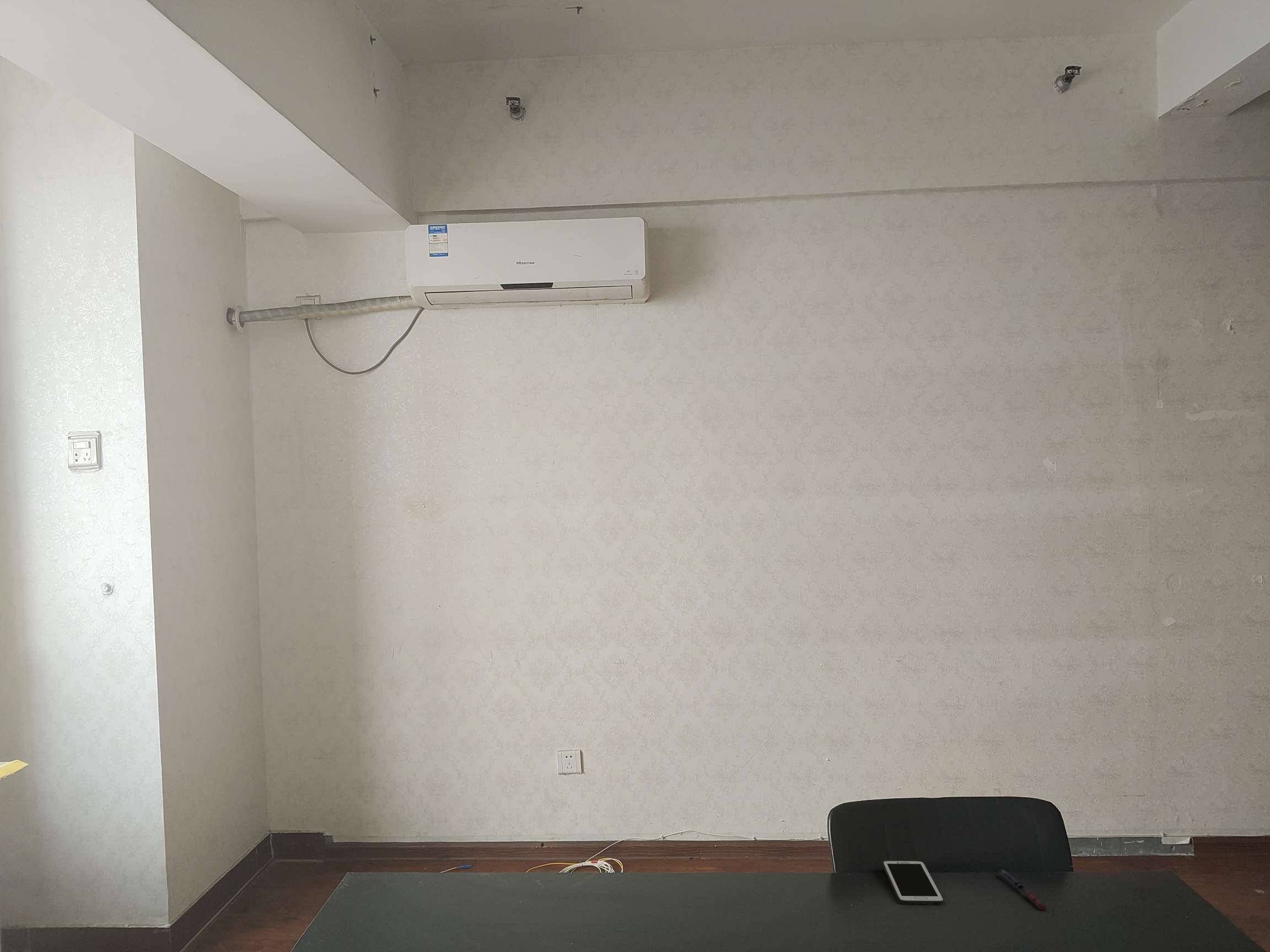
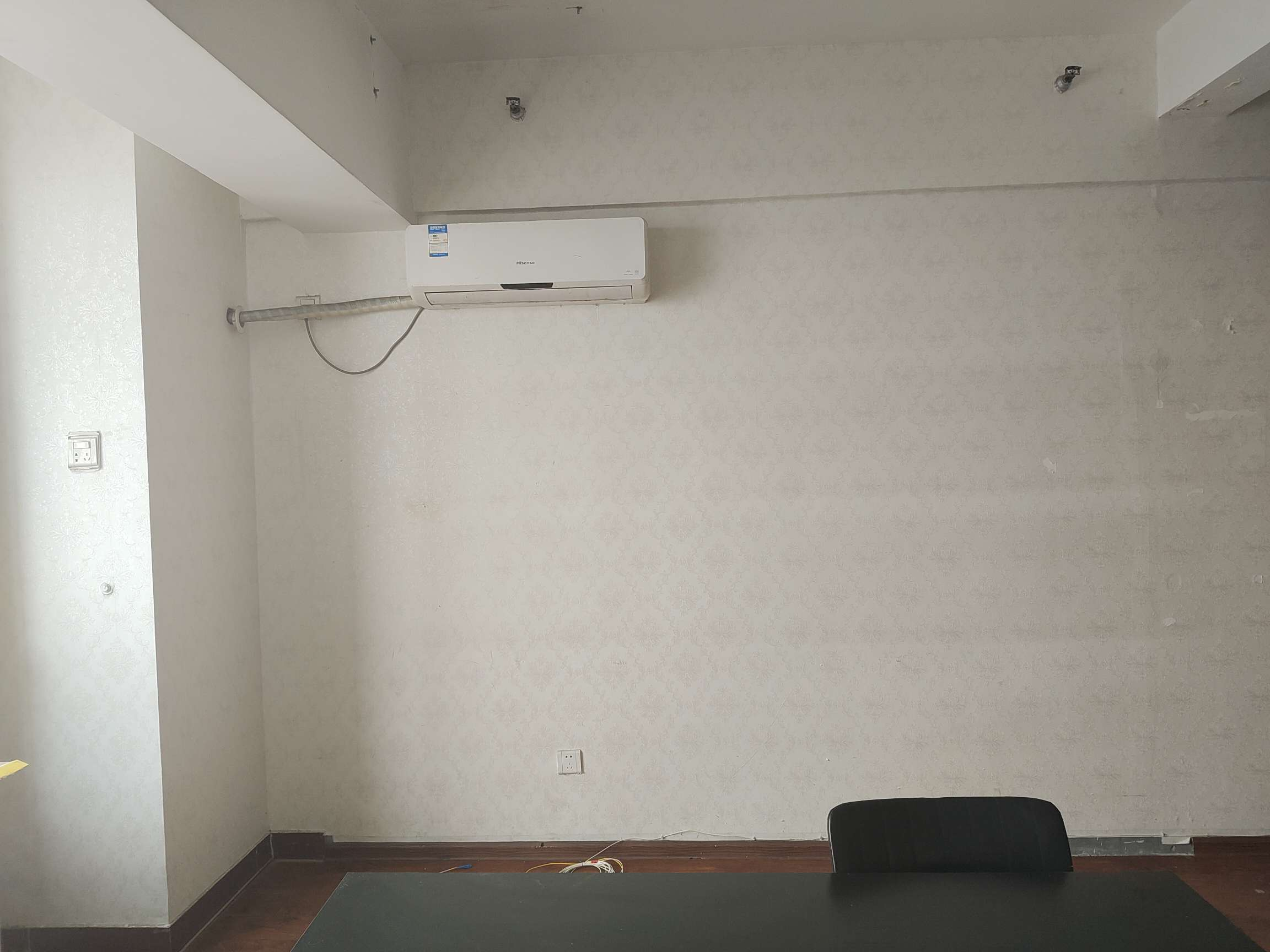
- cell phone [882,859,945,906]
- pen [999,869,1048,911]
